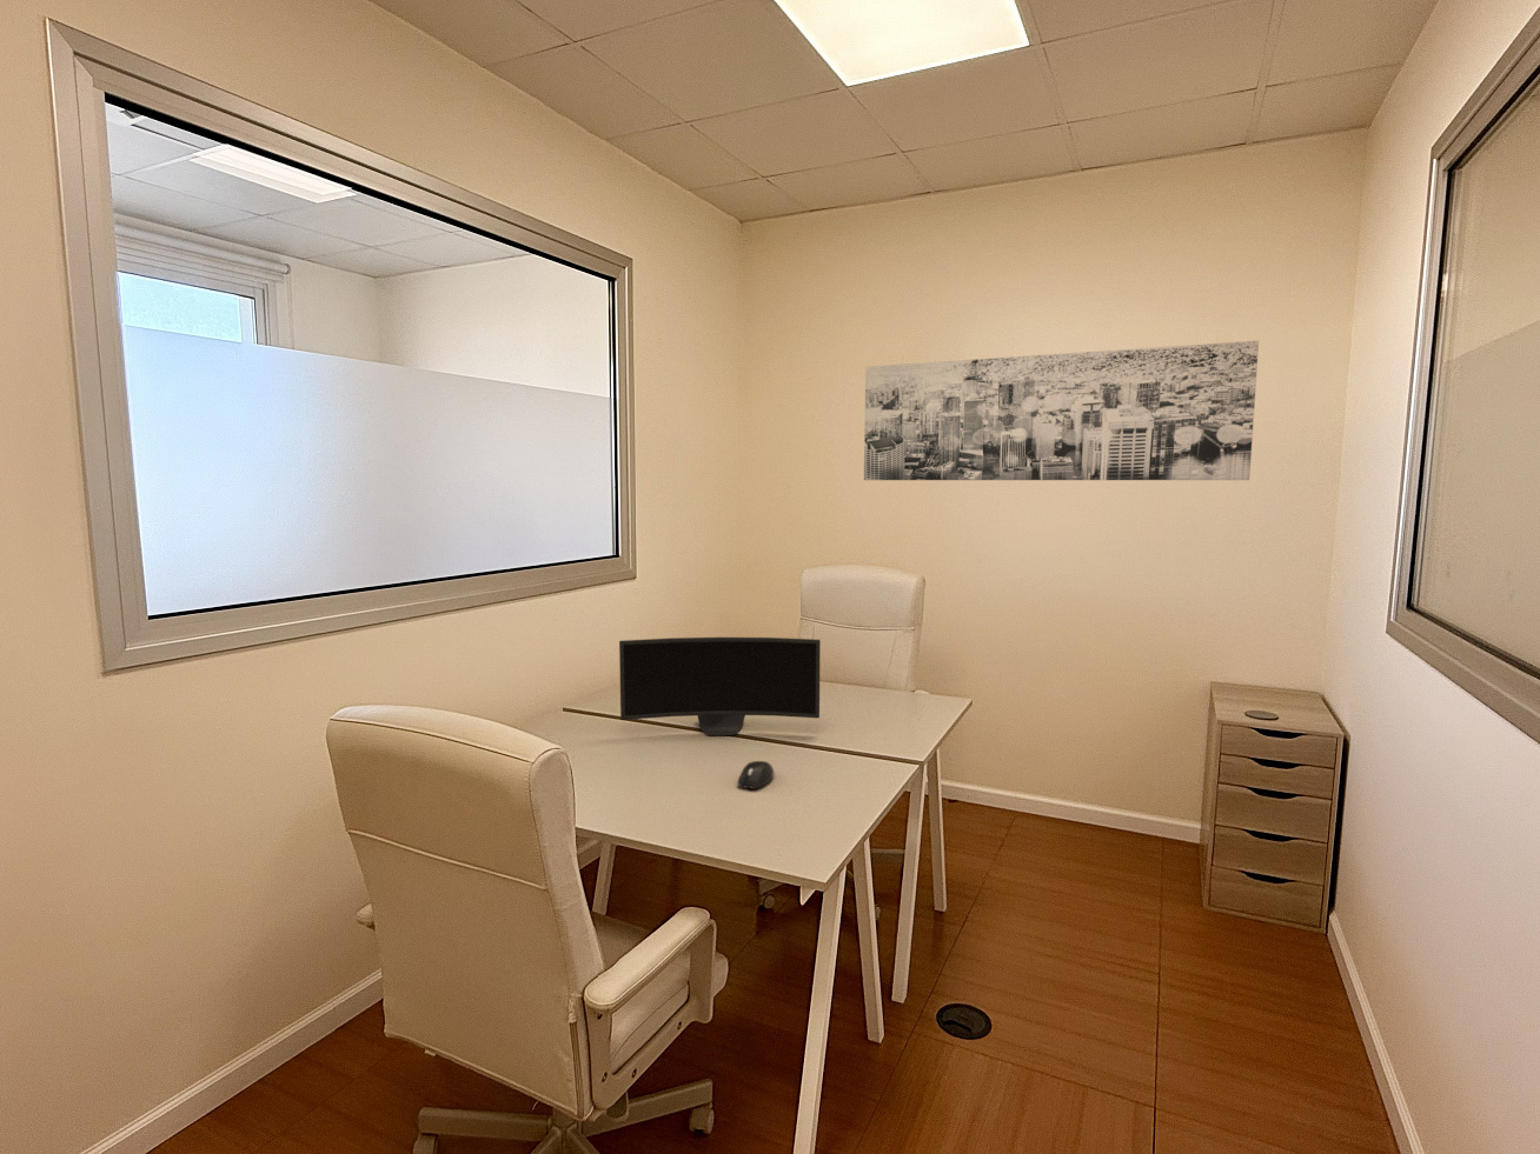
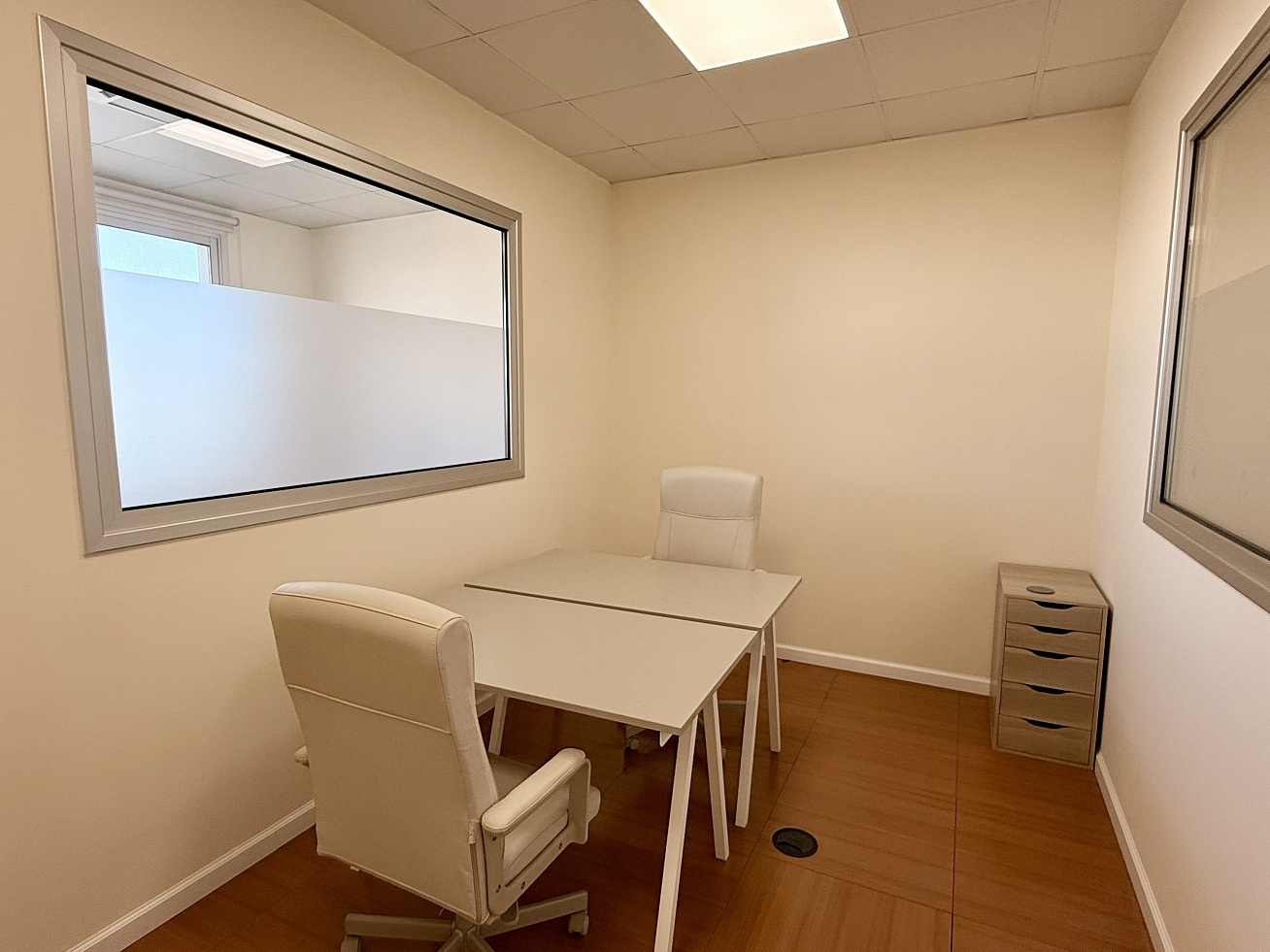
- wall art [863,339,1260,481]
- mouse [736,760,775,790]
- monitor [618,636,822,736]
